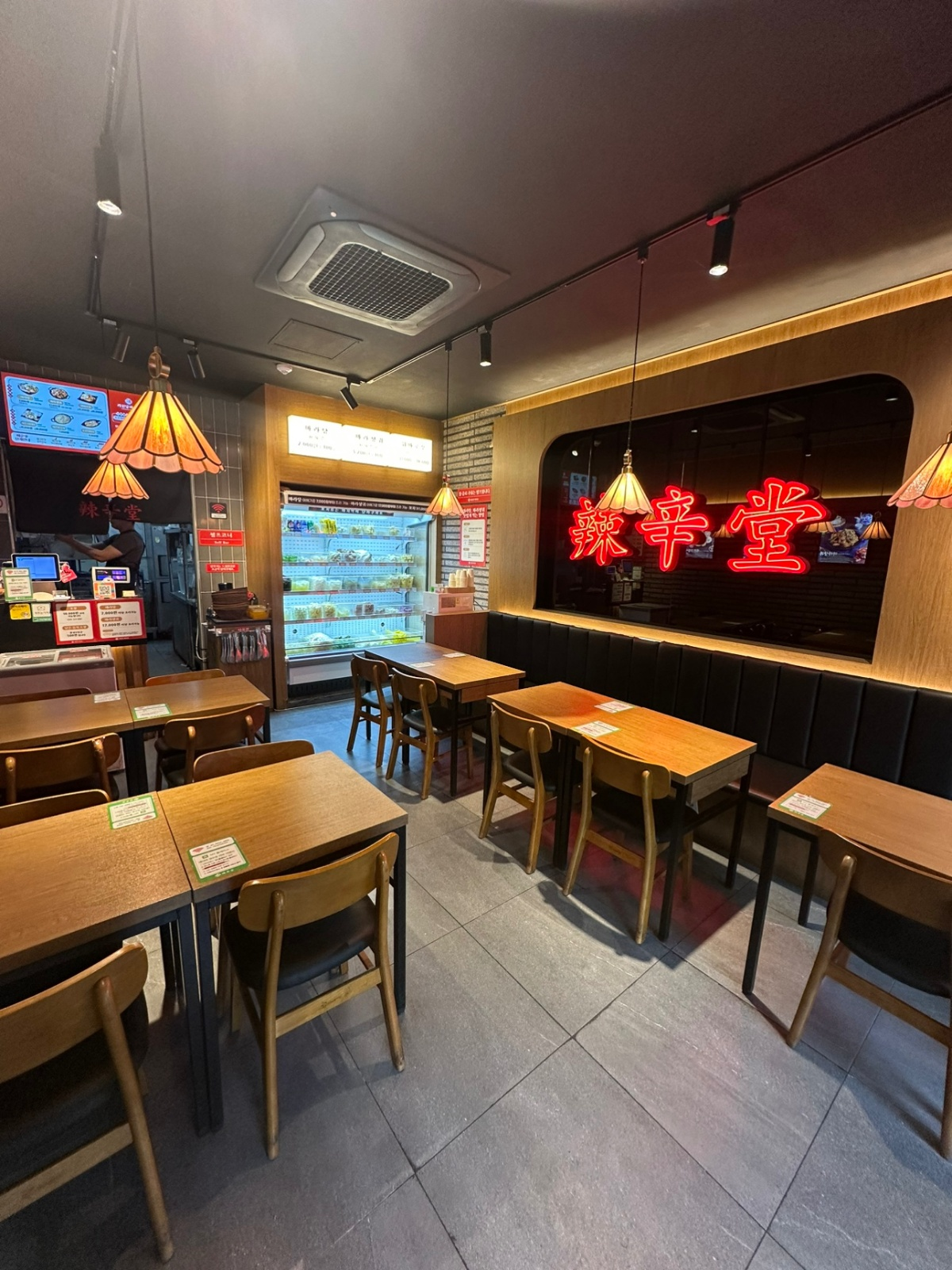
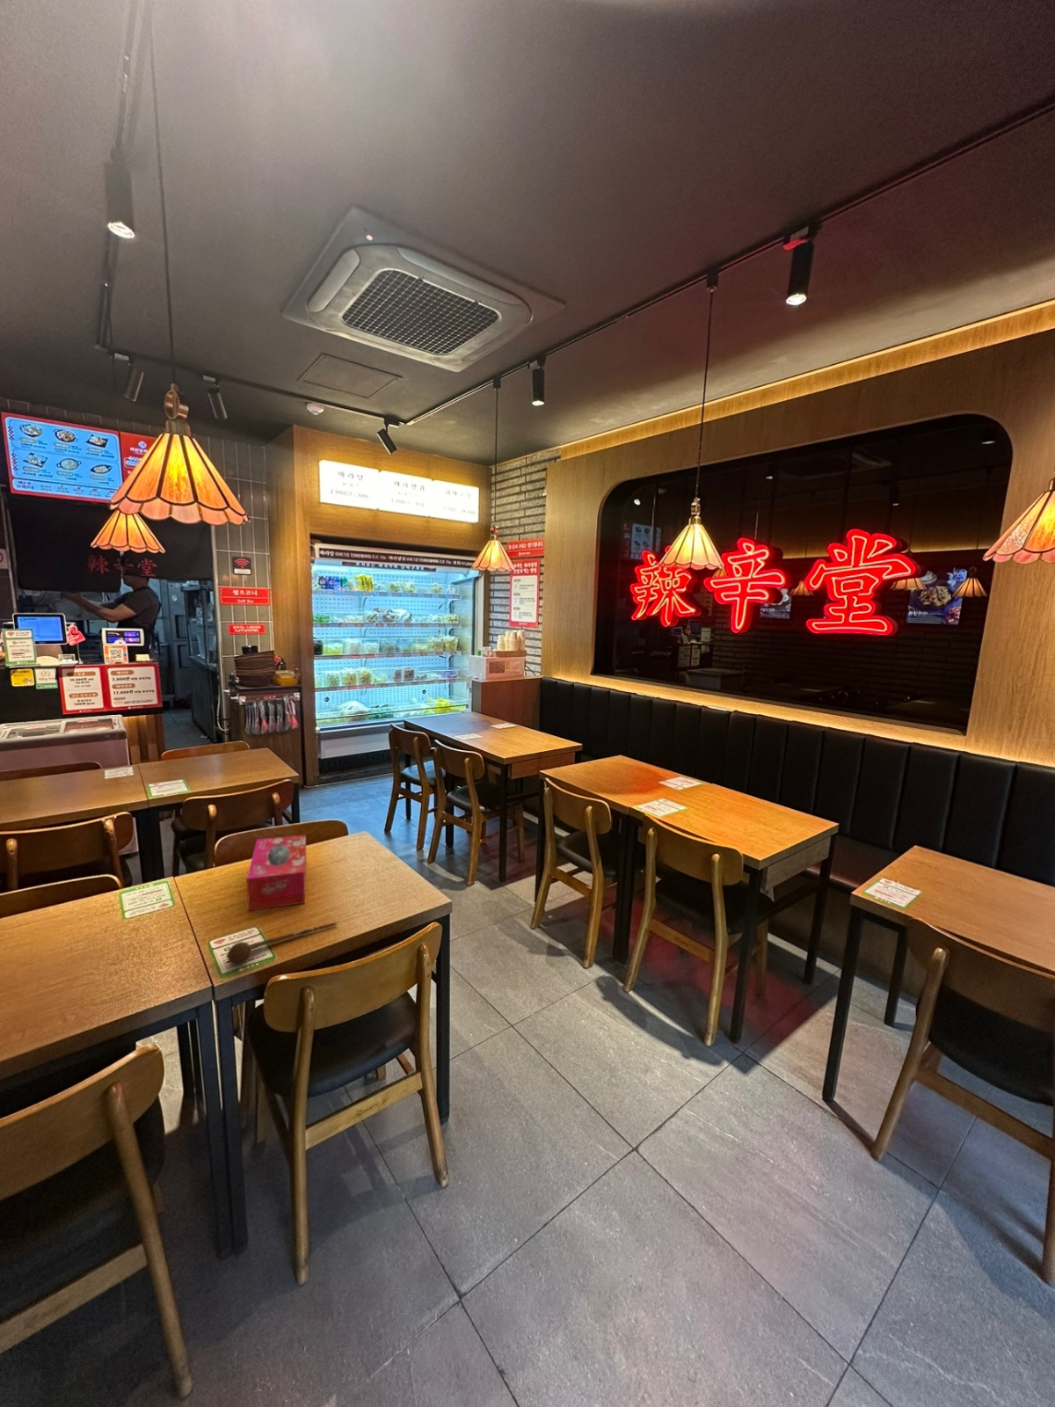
+ tissue box [246,833,308,912]
+ spoon [226,921,338,966]
